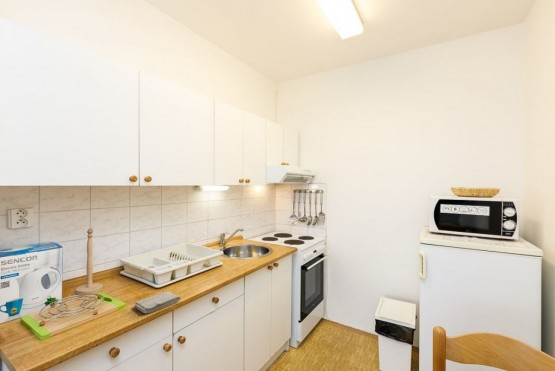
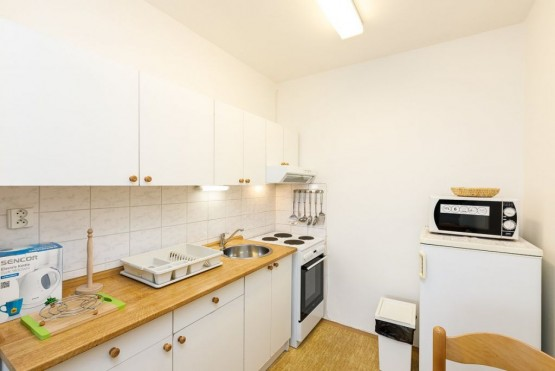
- washcloth [133,290,181,314]
